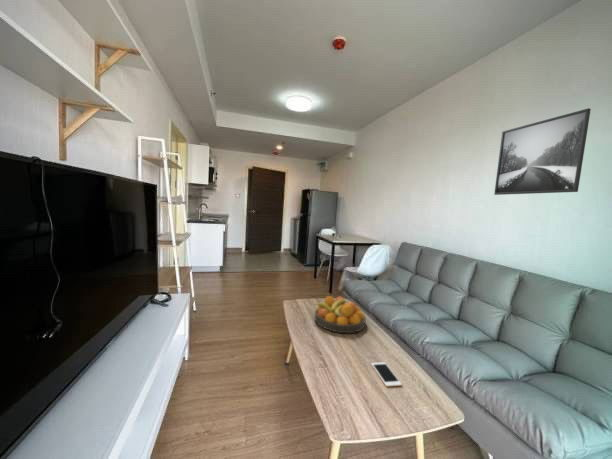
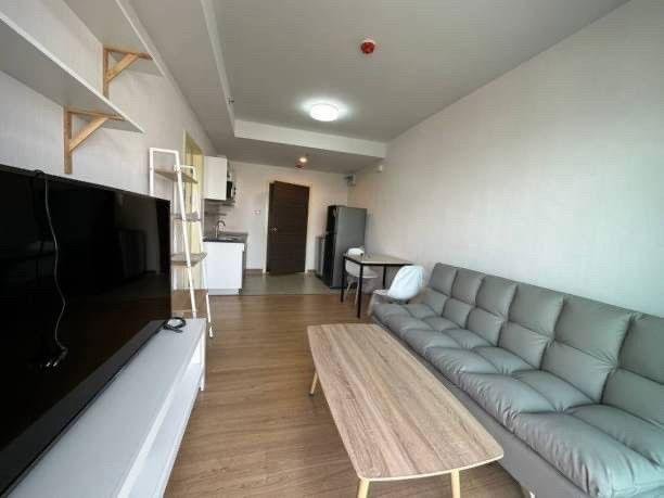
- cell phone [370,361,403,388]
- fruit bowl [313,295,367,334]
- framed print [493,107,592,196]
